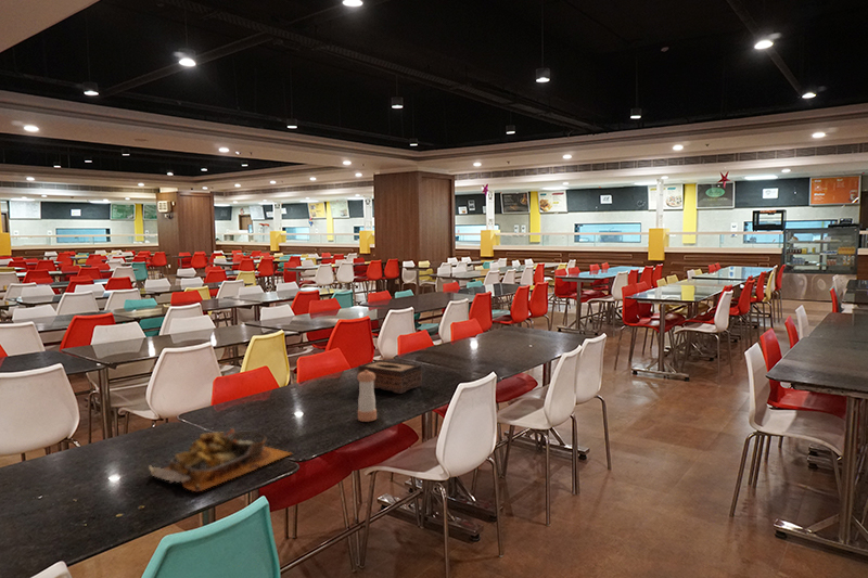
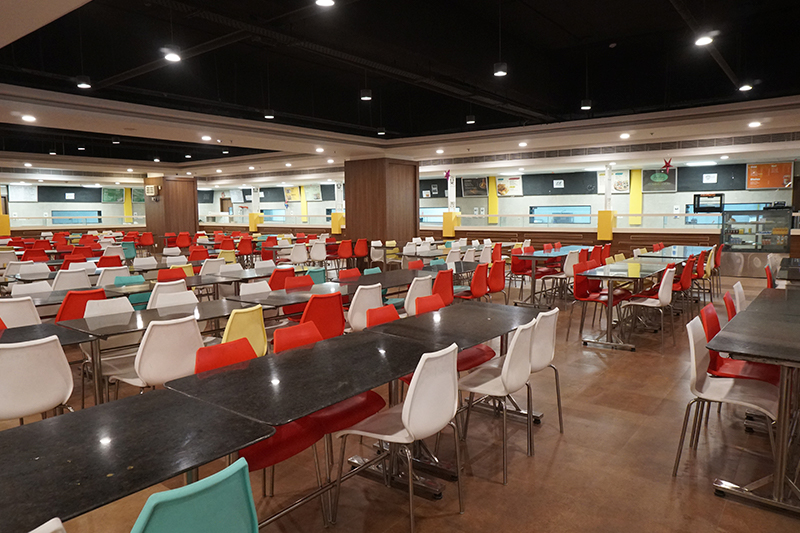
- pepper shaker [356,370,378,423]
- food tray [148,428,293,493]
- tissue box [357,359,423,395]
